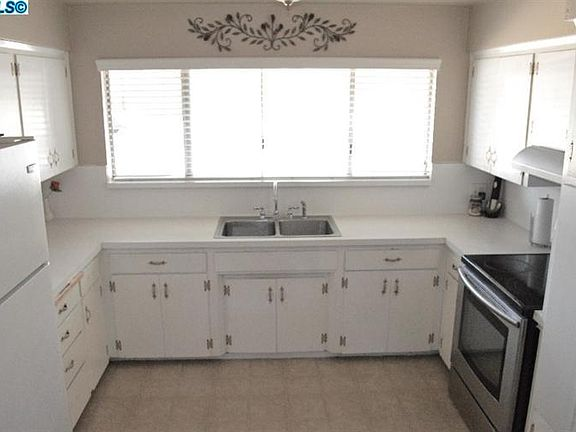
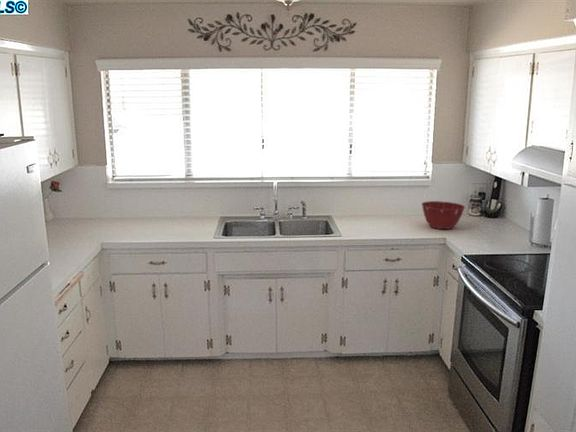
+ mixing bowl [421,200,466,230]
